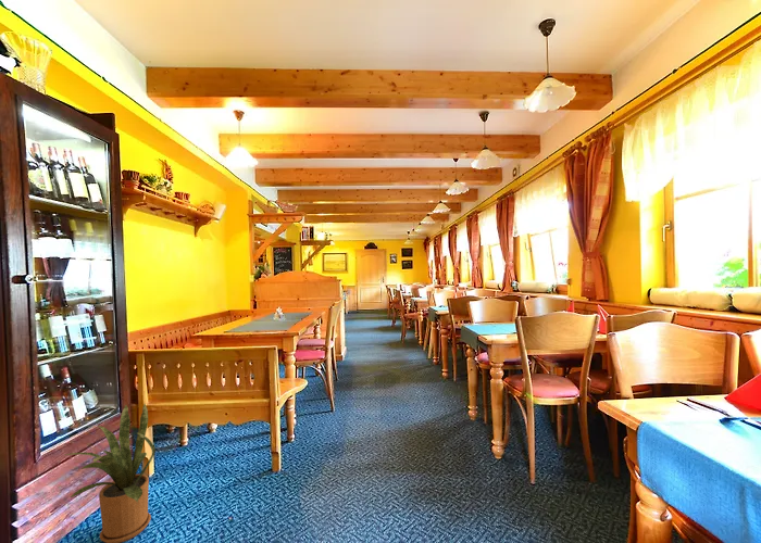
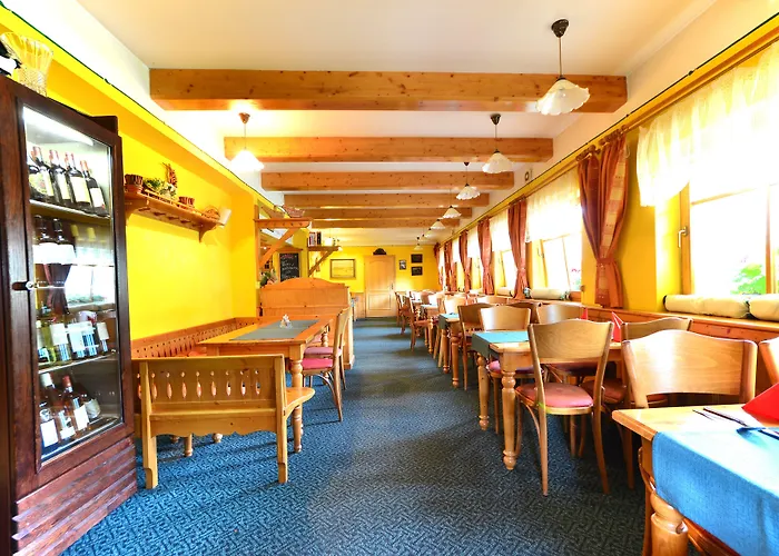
- house plant [65,403,155,543]
